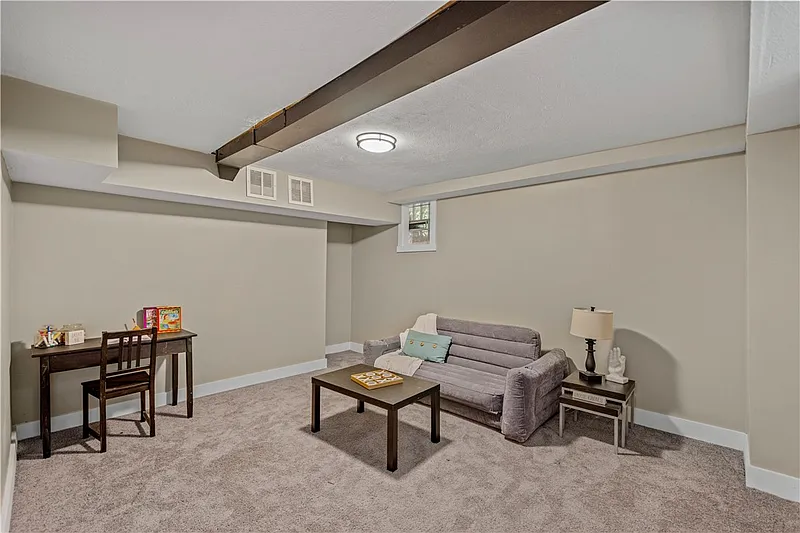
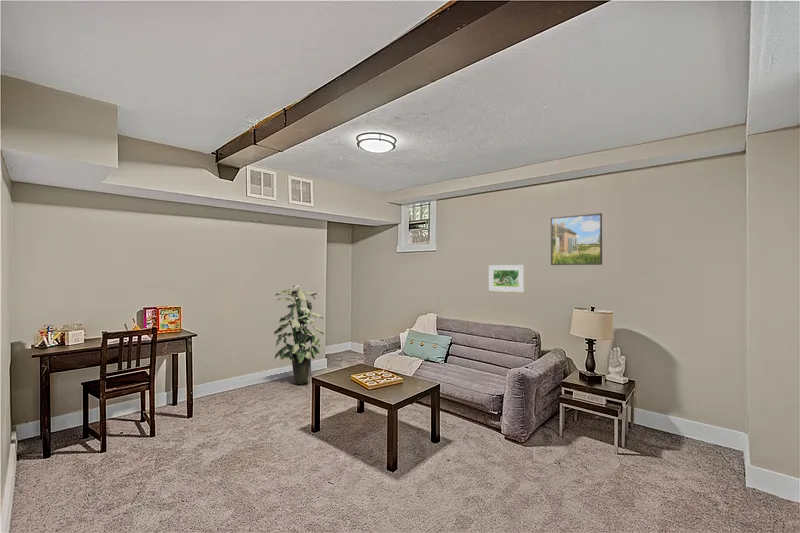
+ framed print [550,212,603,266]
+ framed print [488,264,525,293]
+ indoor plant [273,284,325,385]
